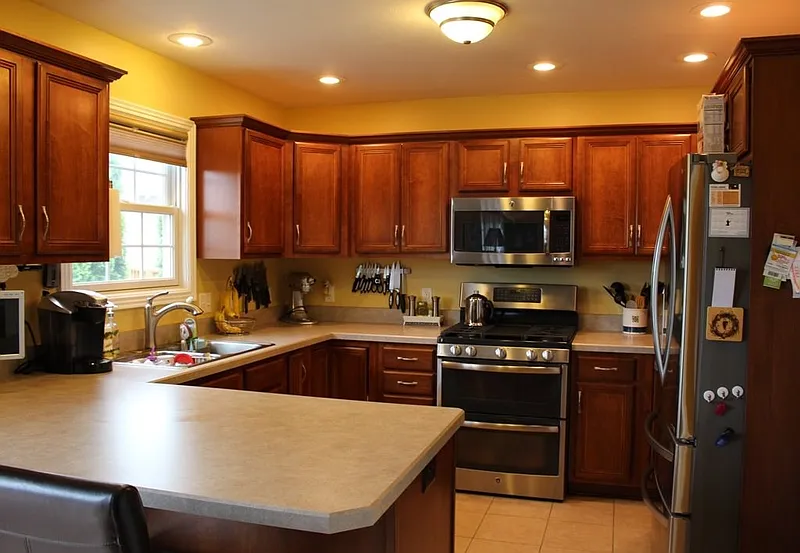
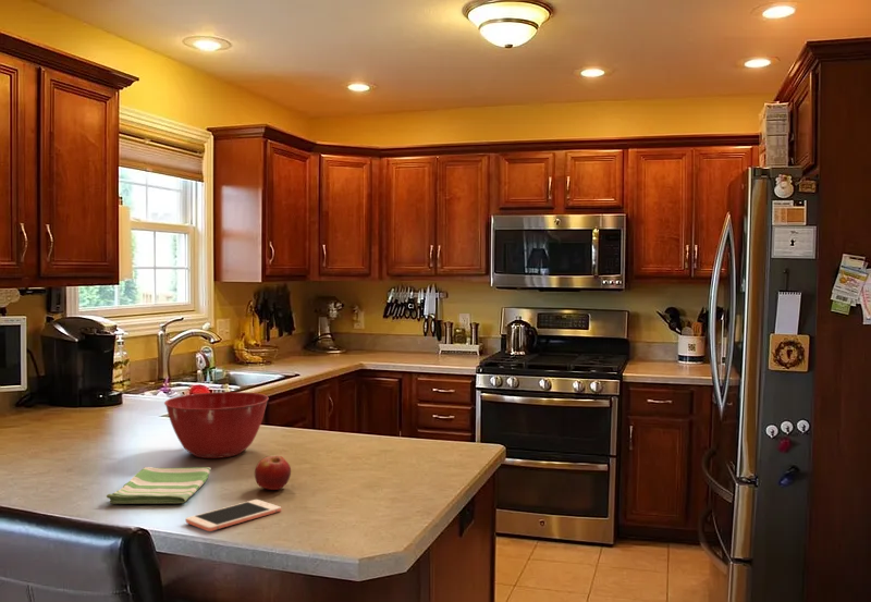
+ fruit [254,455,292,491]
+ cell phone [185,499,282,532]
+ mixing bowl [163,391,269,459]
+ dish towel [106,466,212,505]
